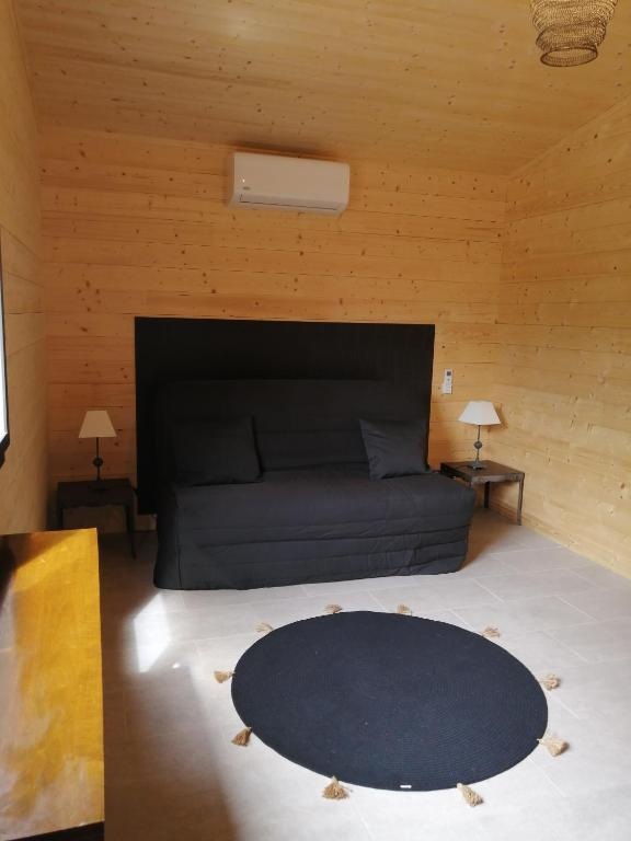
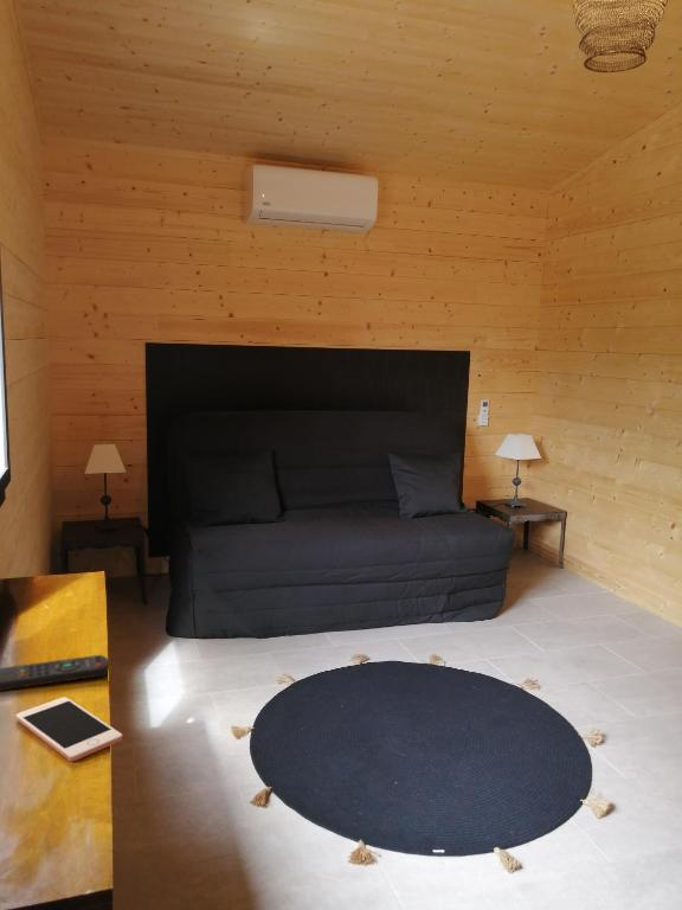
+ remote control [0,654,110,692]
+ cell phone [15,696,123,763]
